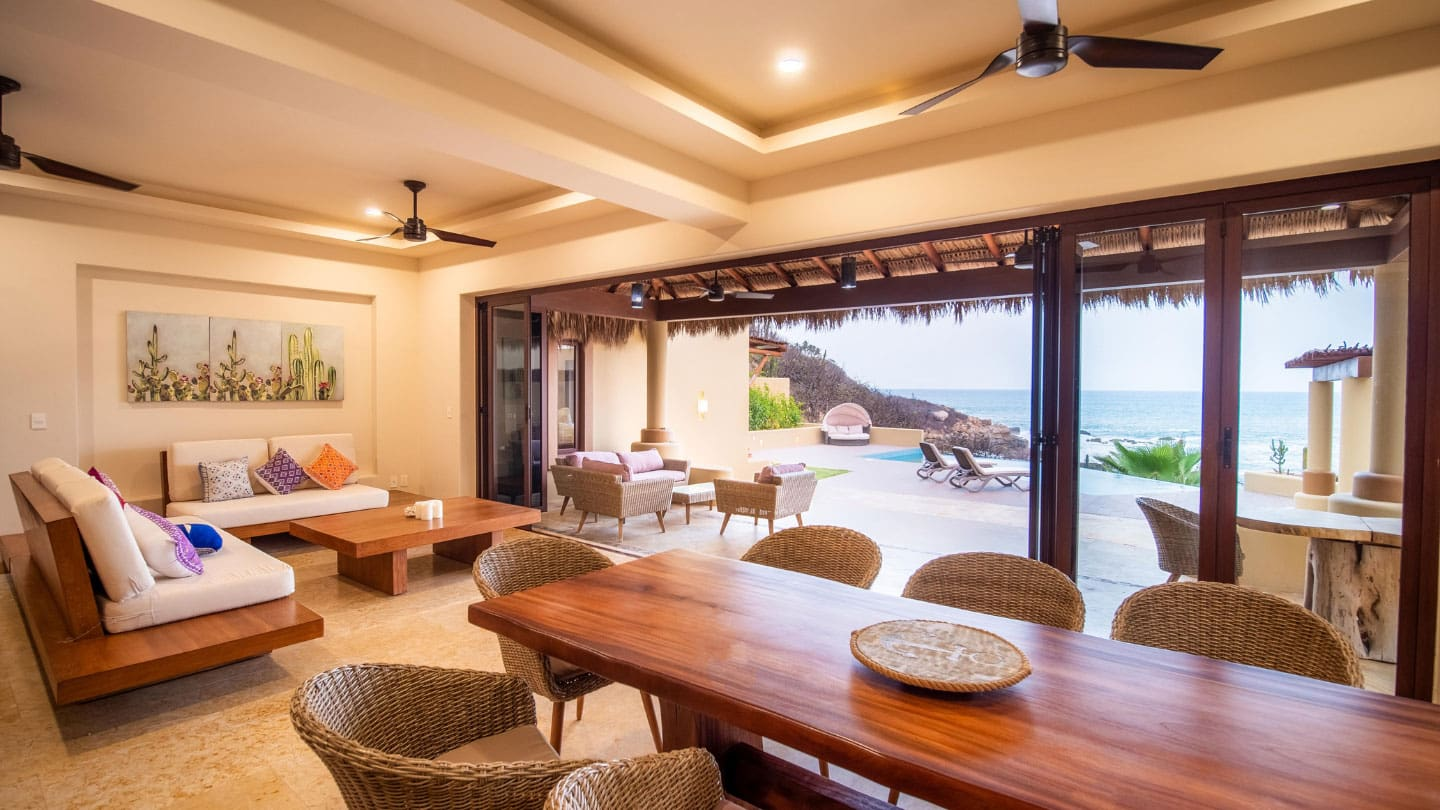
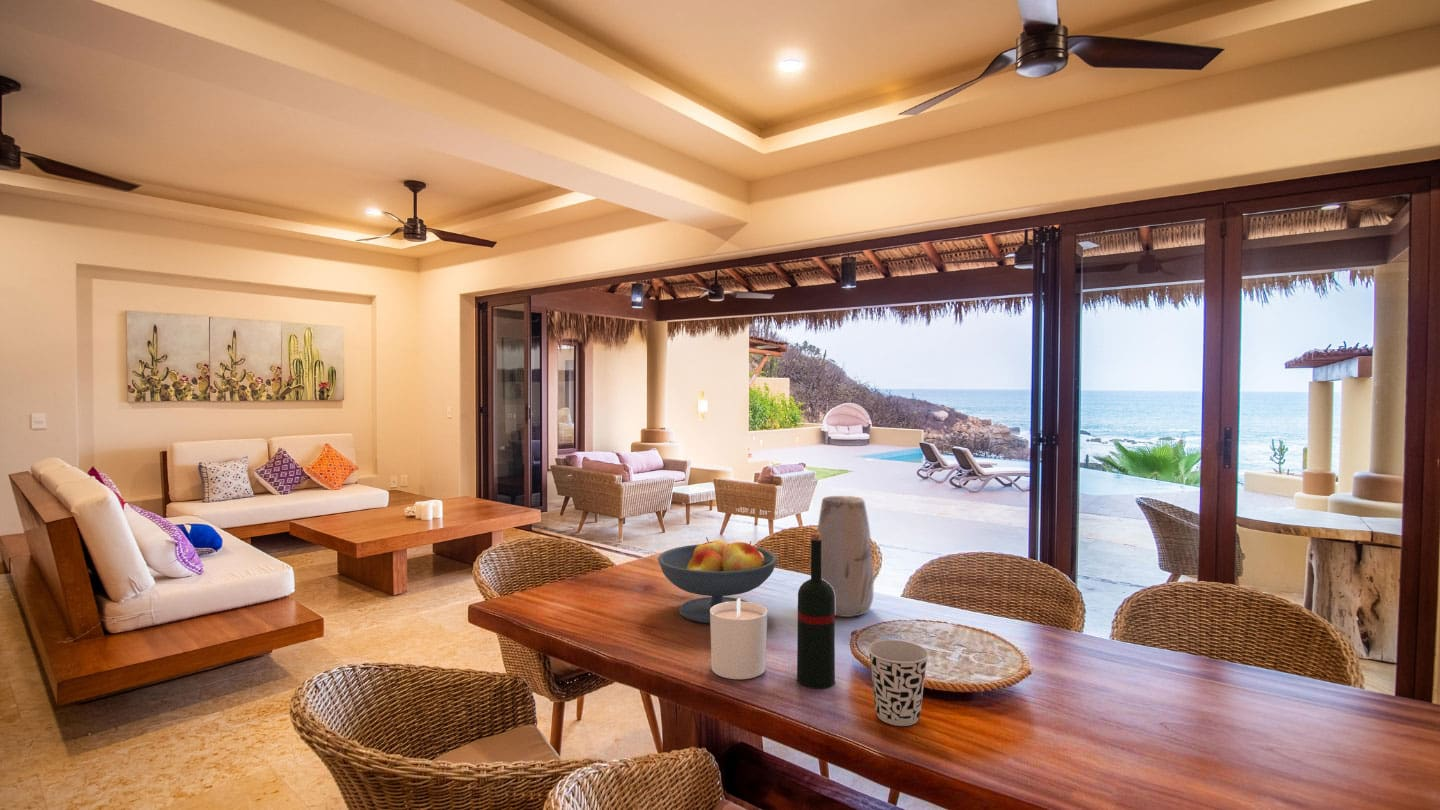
+ wine bottle [796,532,836,689]
+ vase [816,495,874,618]
+ cup [867,639,930,727]
+ candle [709,597,768,680]
+ fruit bowl [657,536,778,624]
